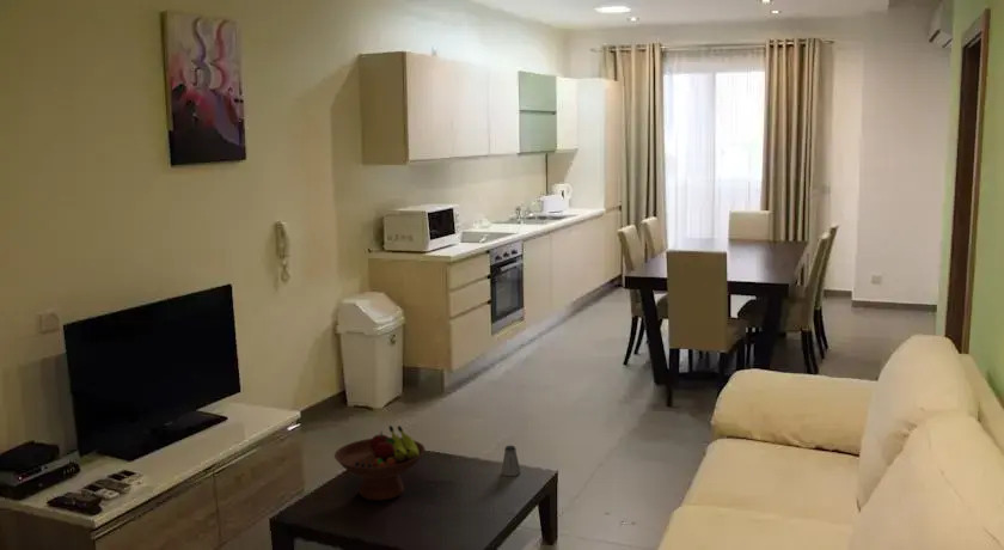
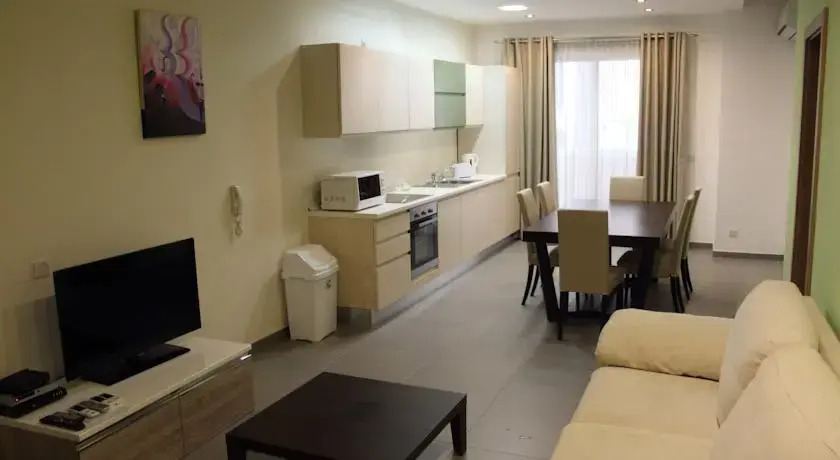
- fruit bowl [333,424,426,501]
- saltshaker [500,445,521,477]
